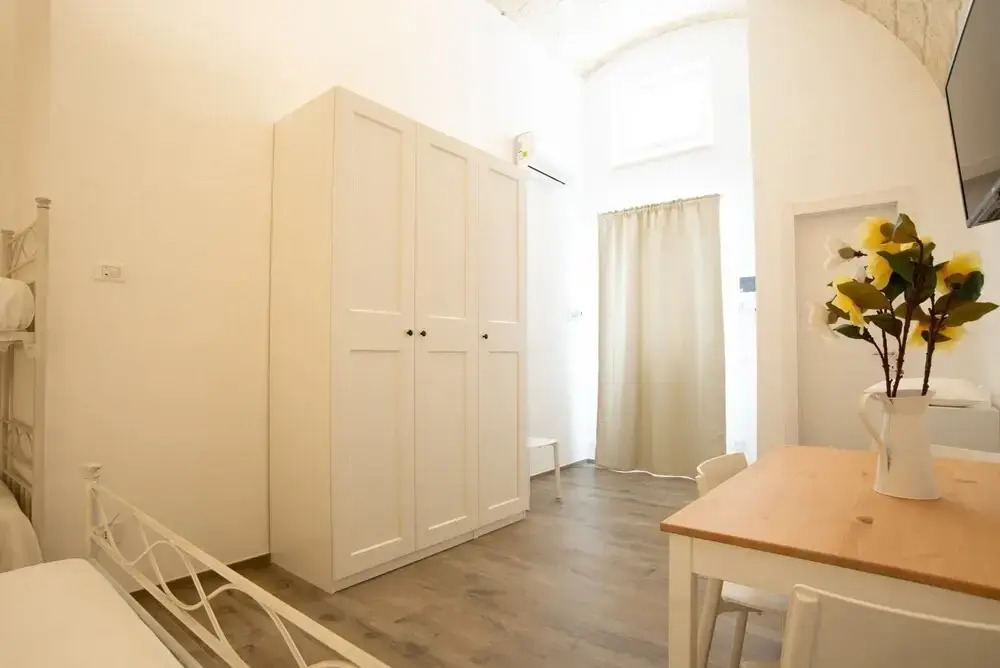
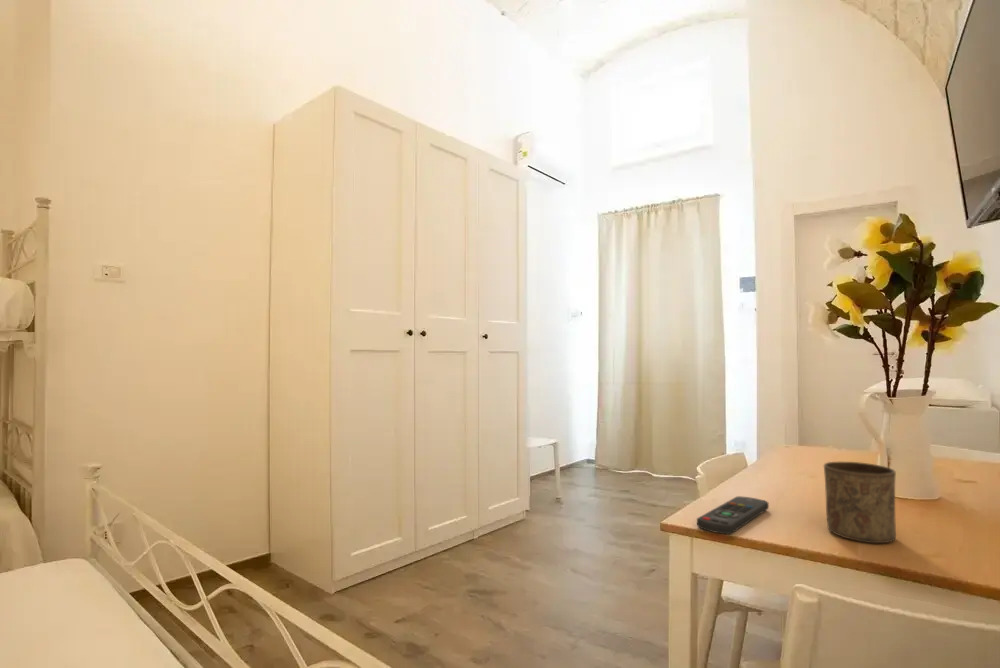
+ cup [823,461,897,544]
+ remote control [696,495,770,535]
